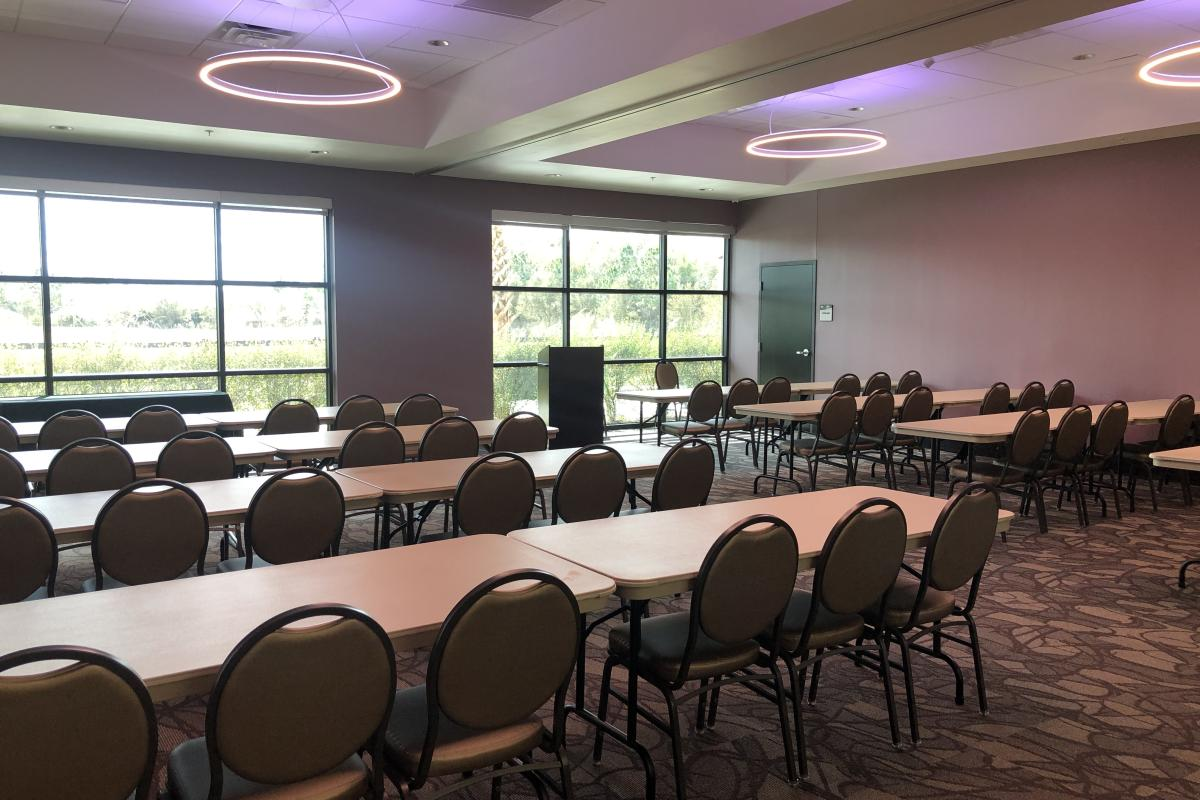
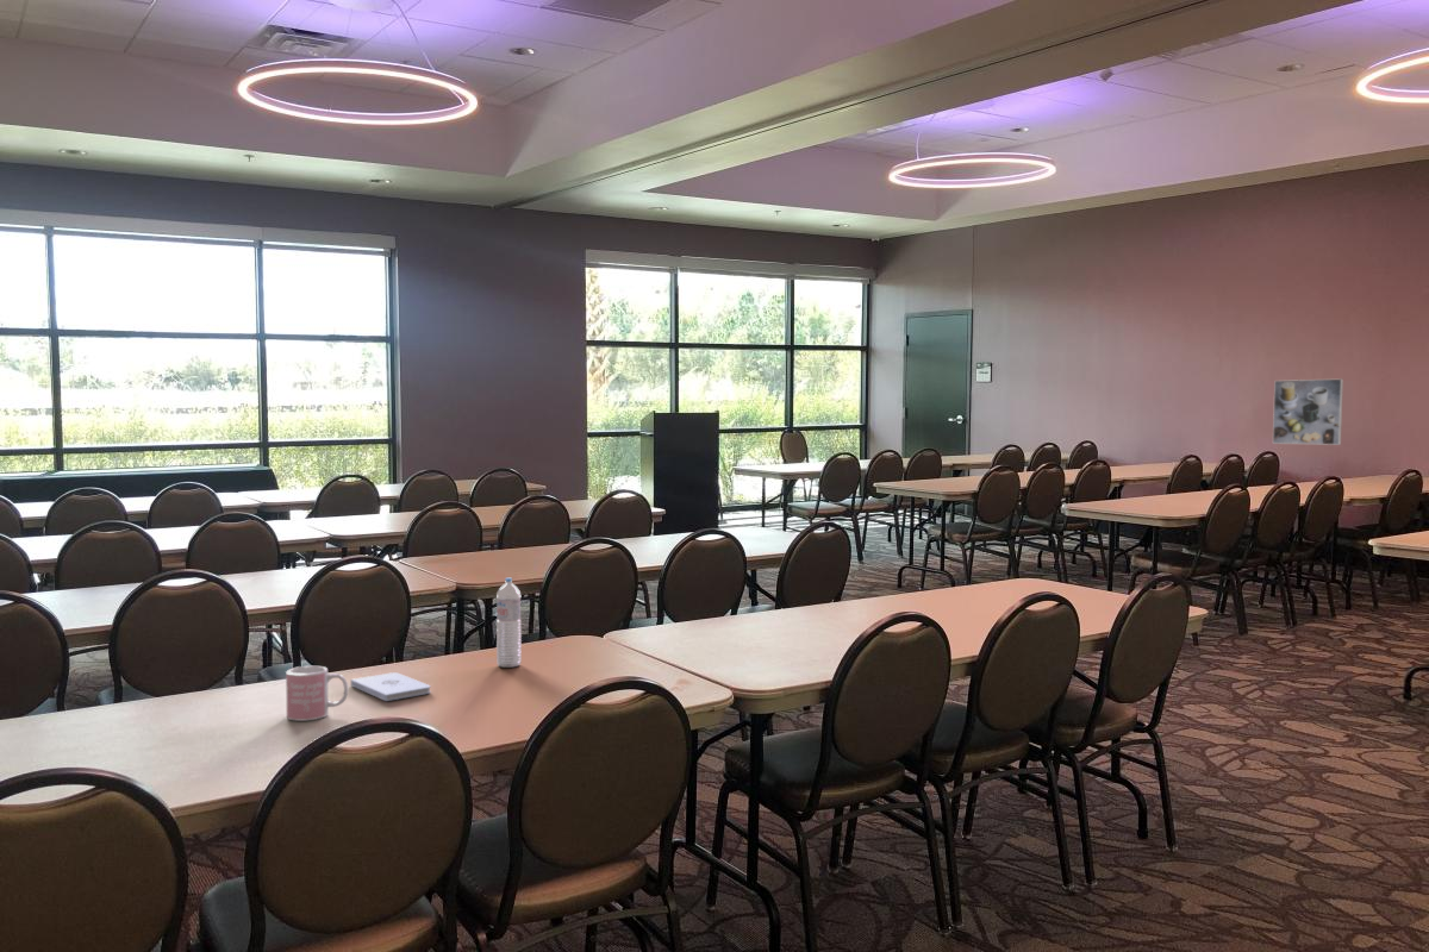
+ mug [285,665,349,722]
+ notepad [350,671,431,702]
+ water bottle [495,577,523,669]
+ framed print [1272,377,1344,446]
